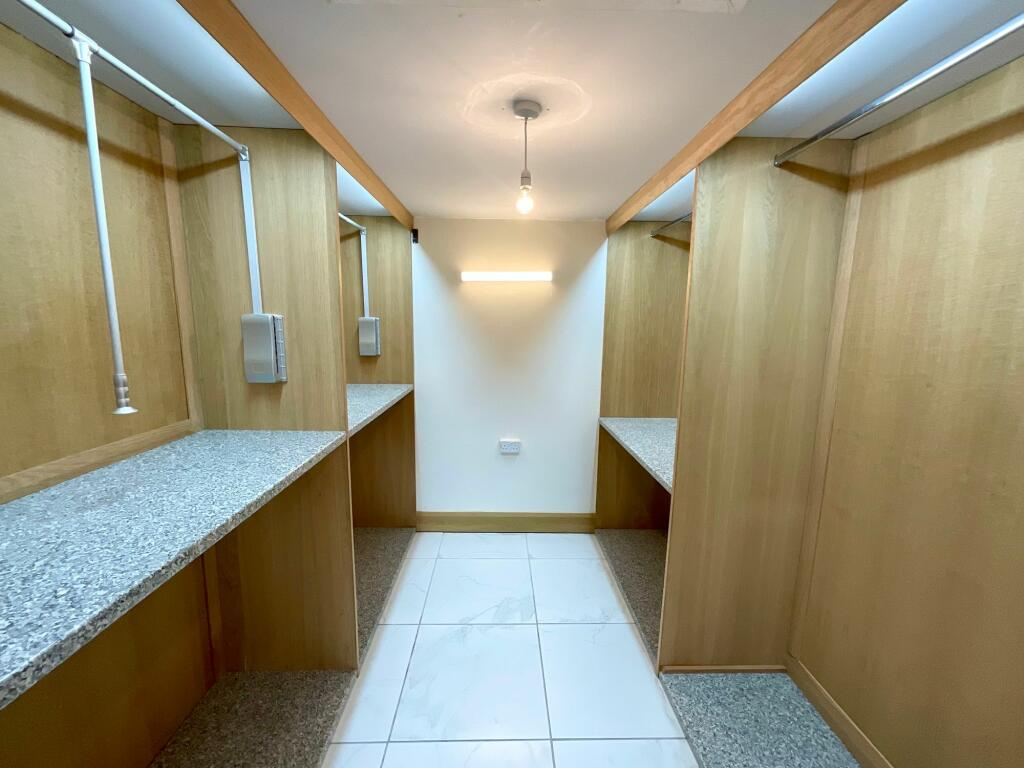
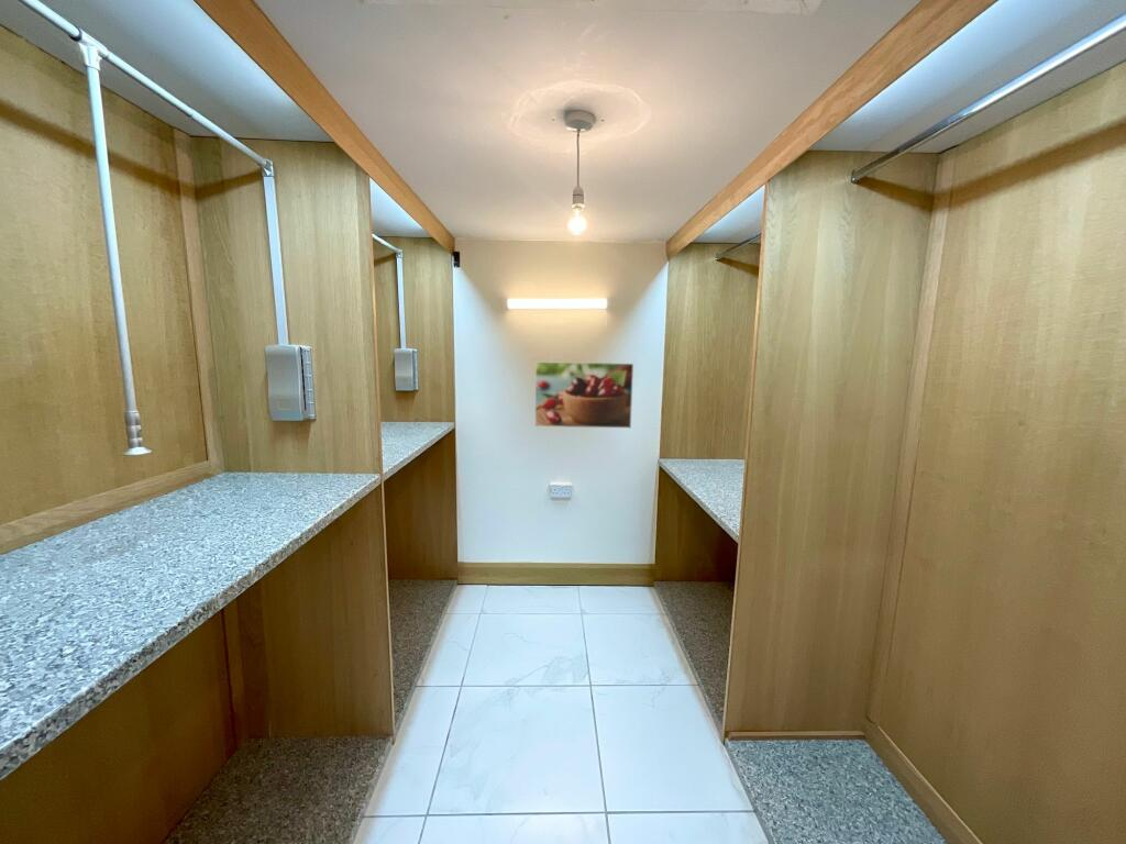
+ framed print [534,360,634,430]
